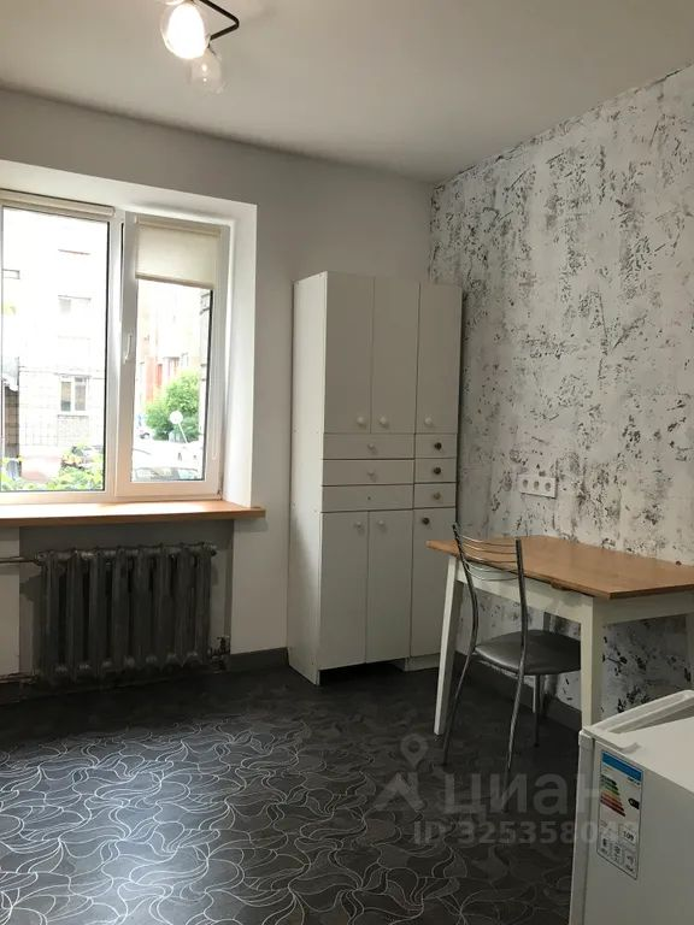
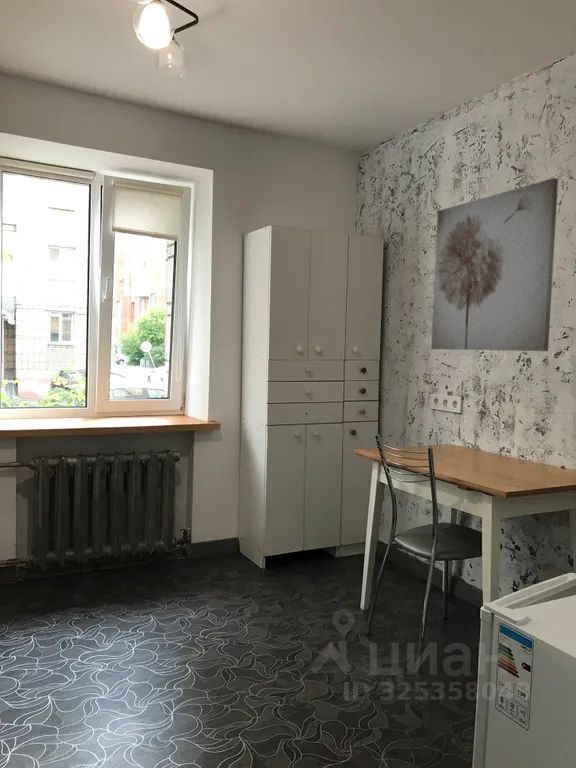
+ wall art [430,177,559,352]
